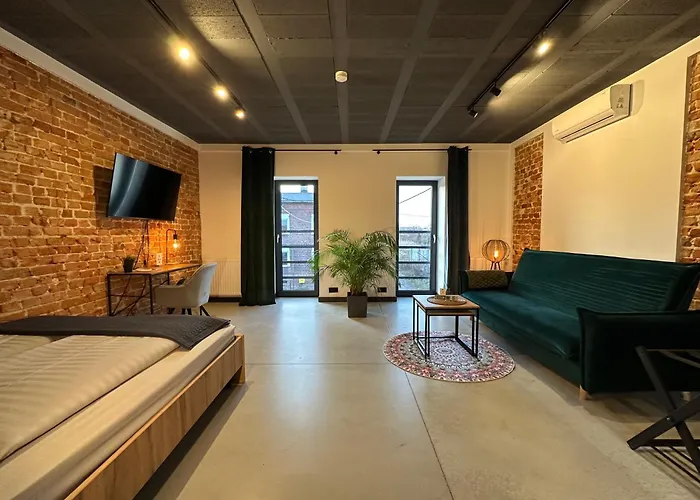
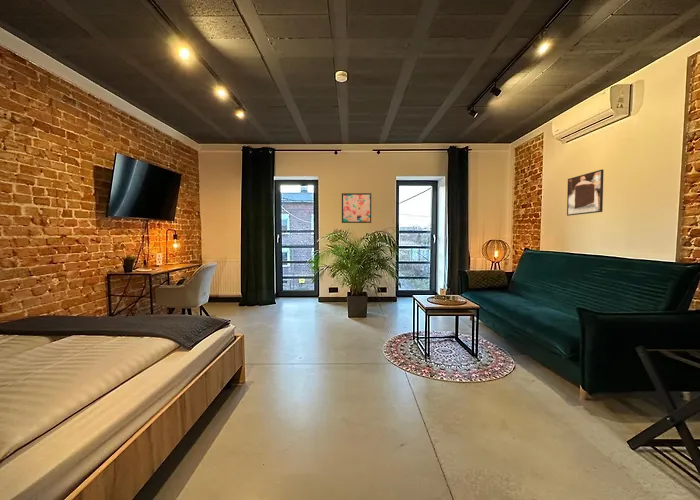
+ wall art [341,192,372,224]
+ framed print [566,169,604,217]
